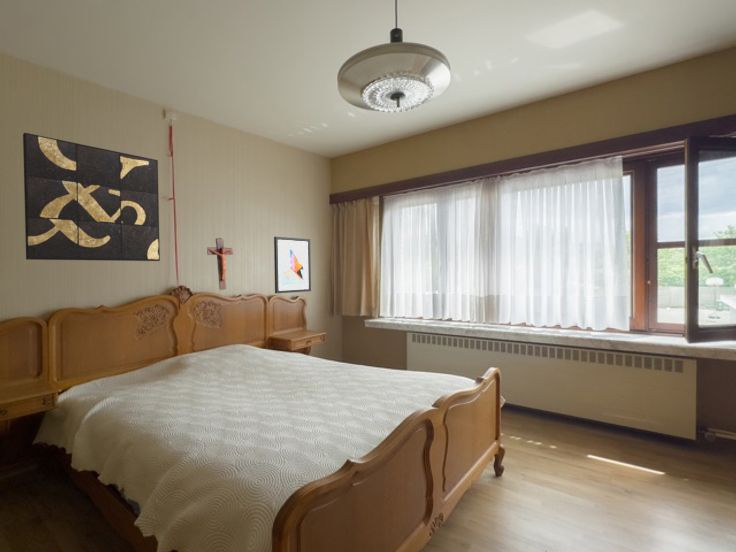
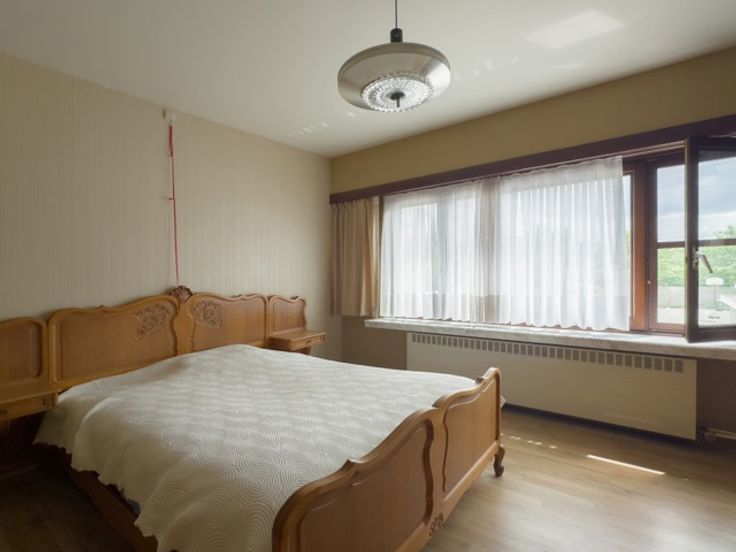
- wall art [273,236,312,294]
- crucifix [206,237,234,291]
- wall art [22,132,161,262]
